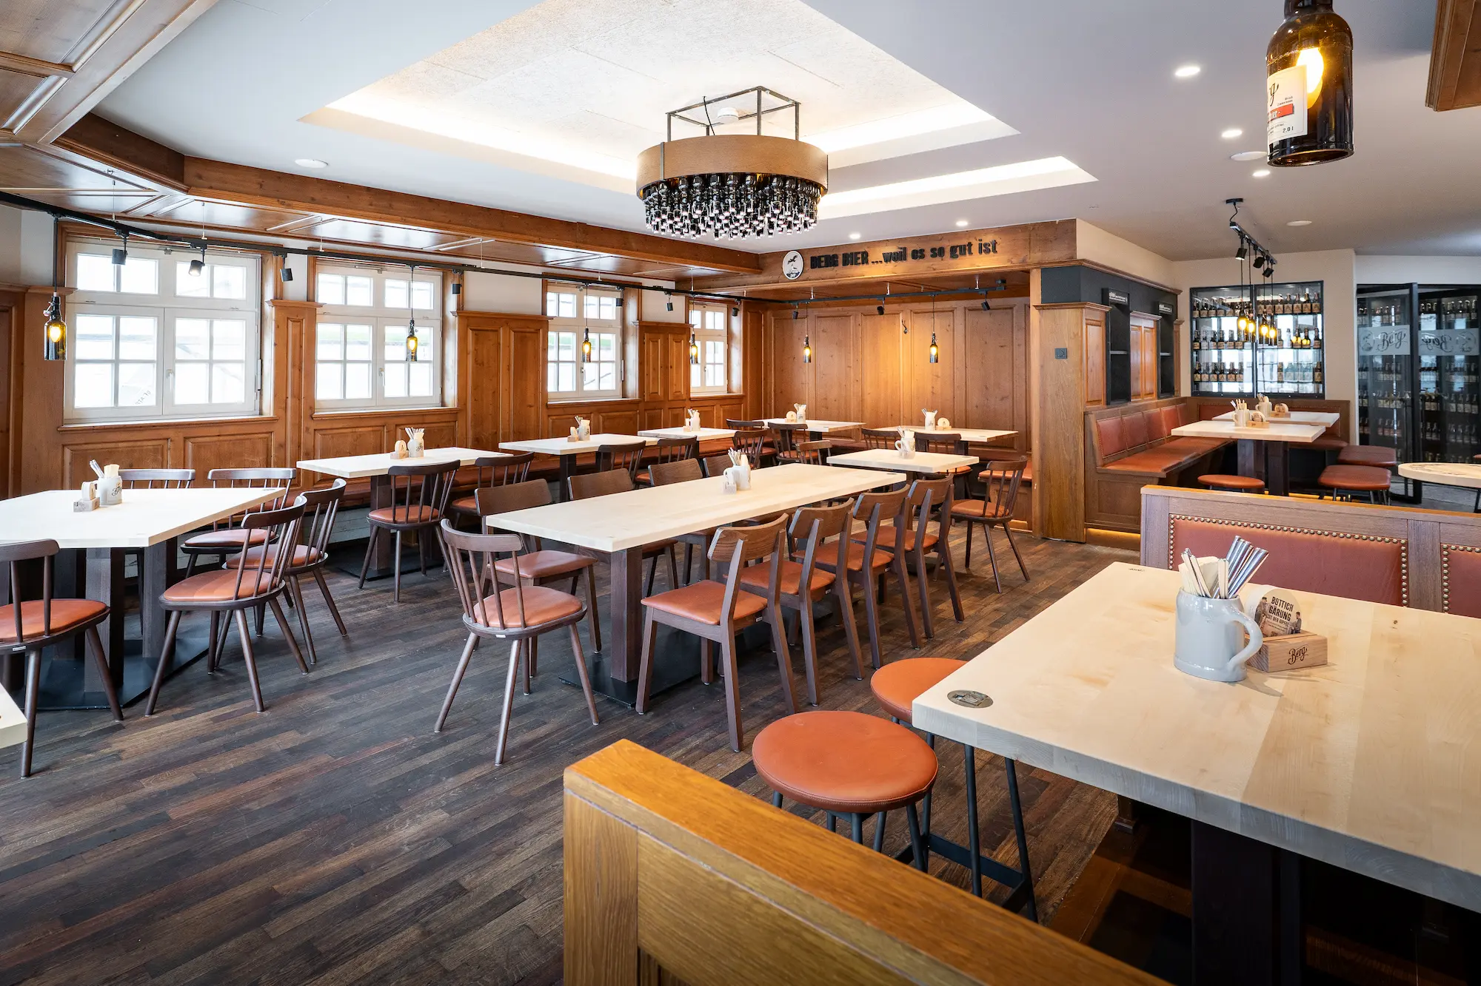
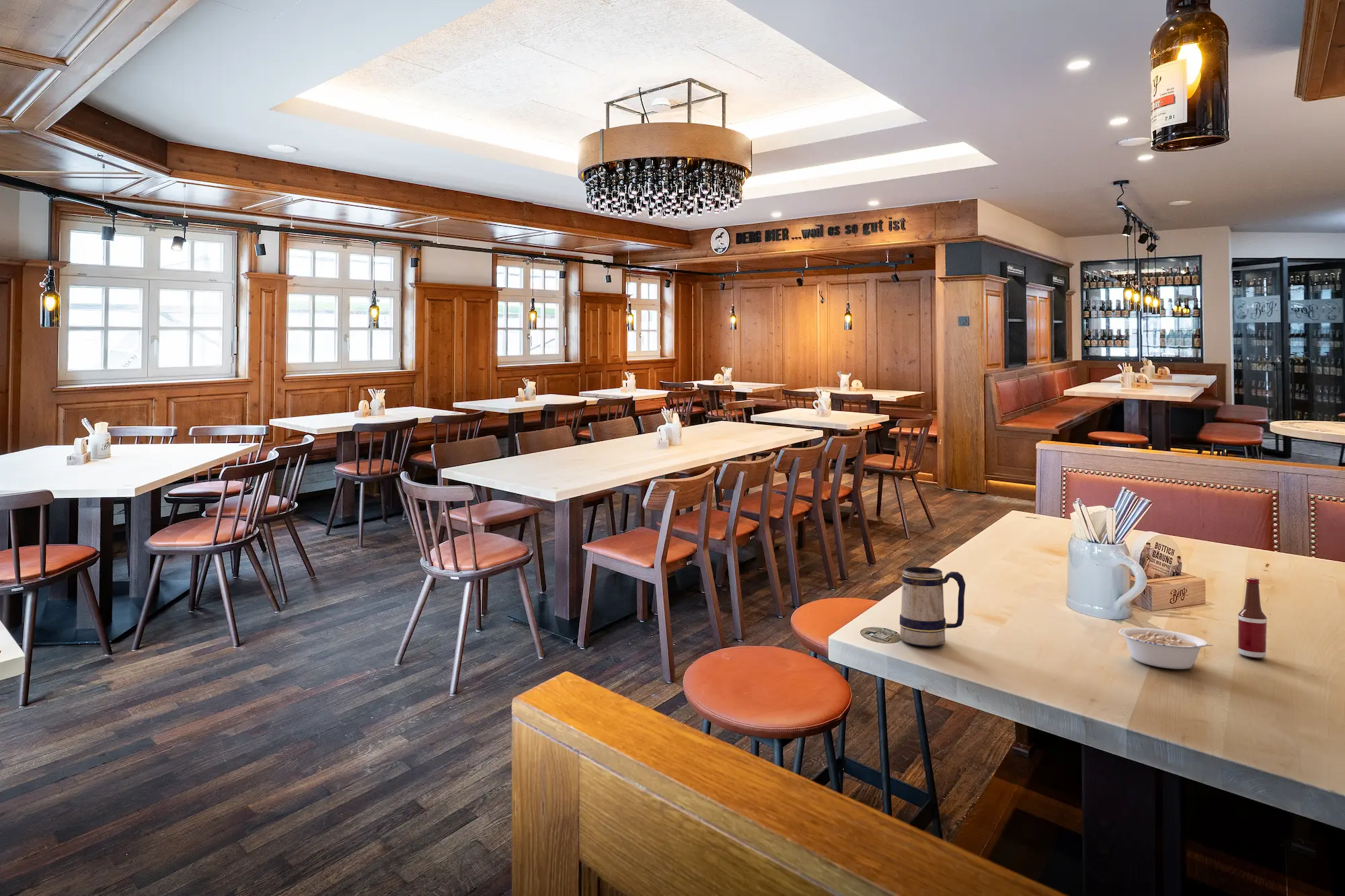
+ beer mug [899,566,966,648]
+ legume [1118,627,1214,669]
+ root beer [1237,577,1268,659]
